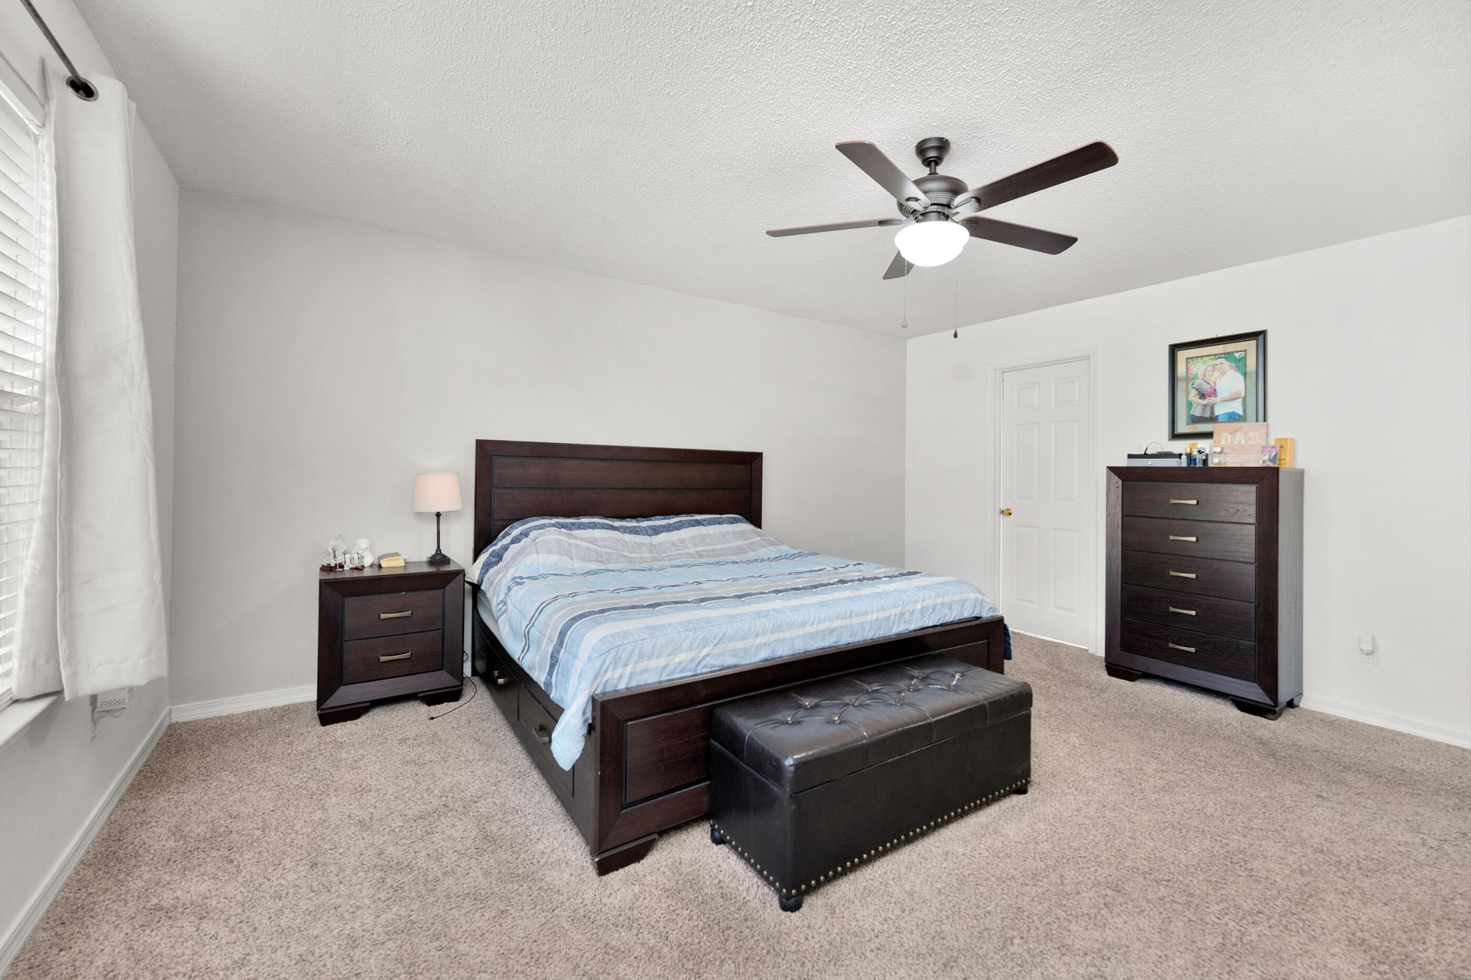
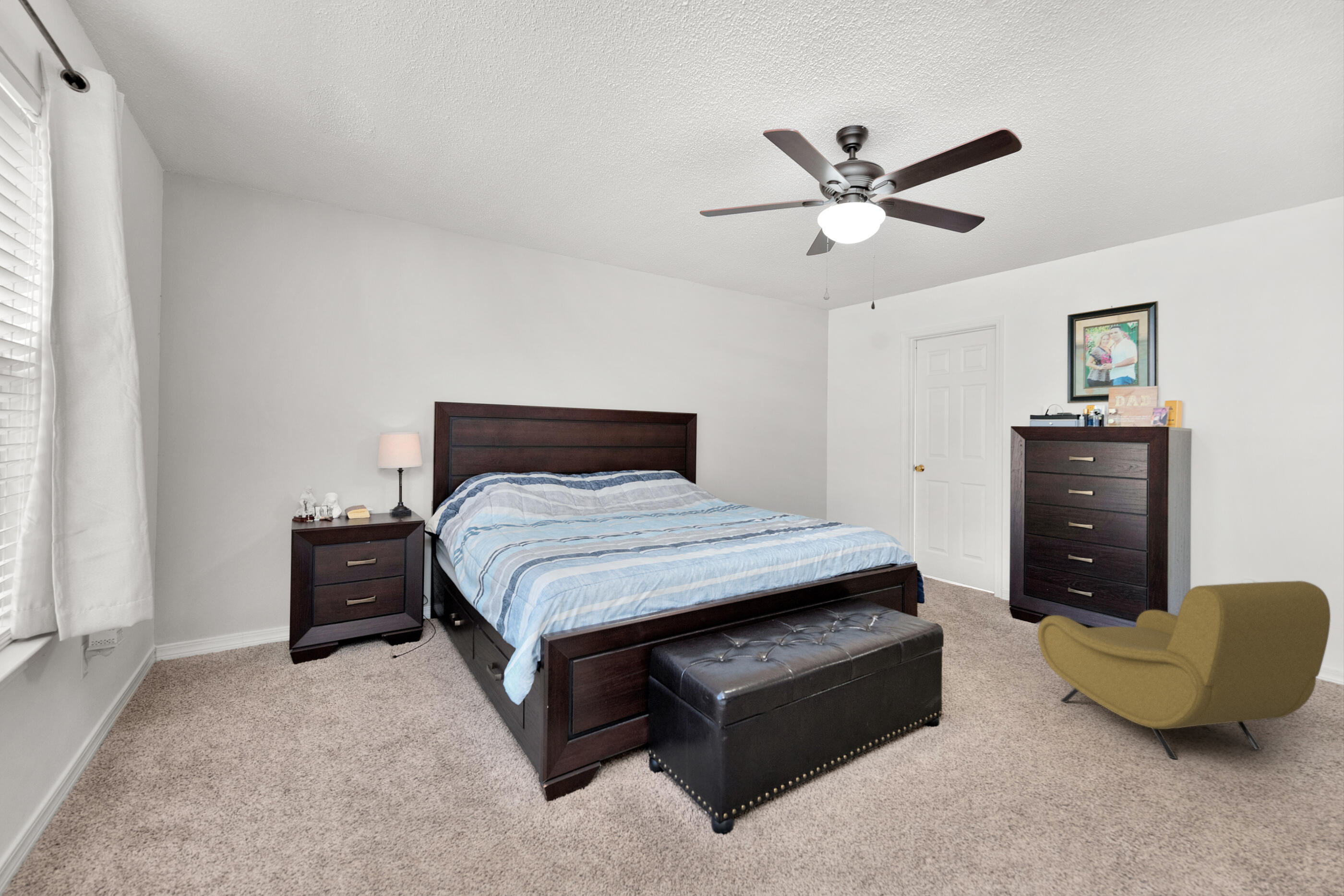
+ armchair [1037,580,1331,760]
